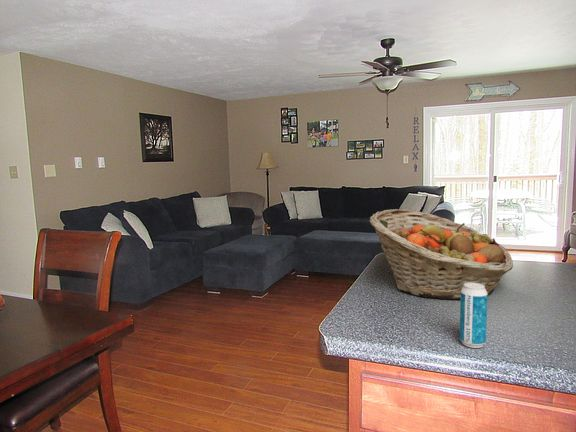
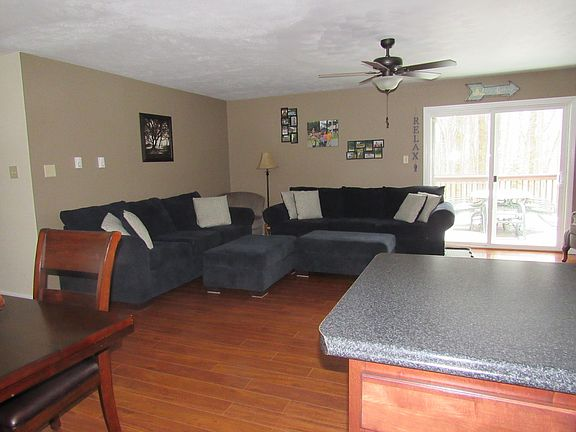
- fruit basket [369,208,514,300]
- beverage can [459,283,489,349]
